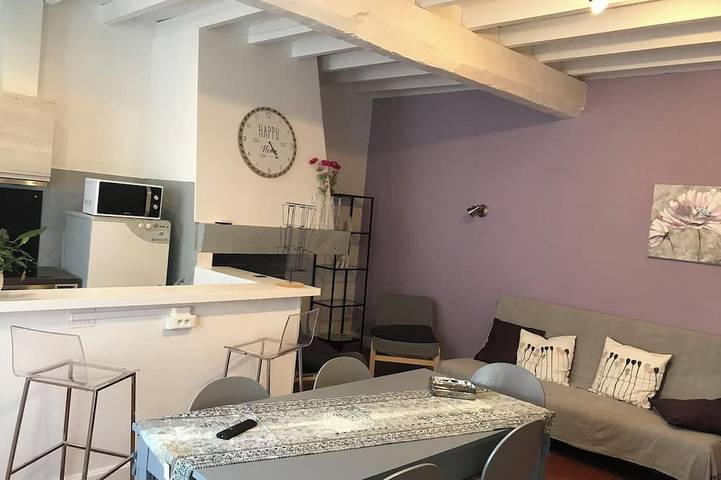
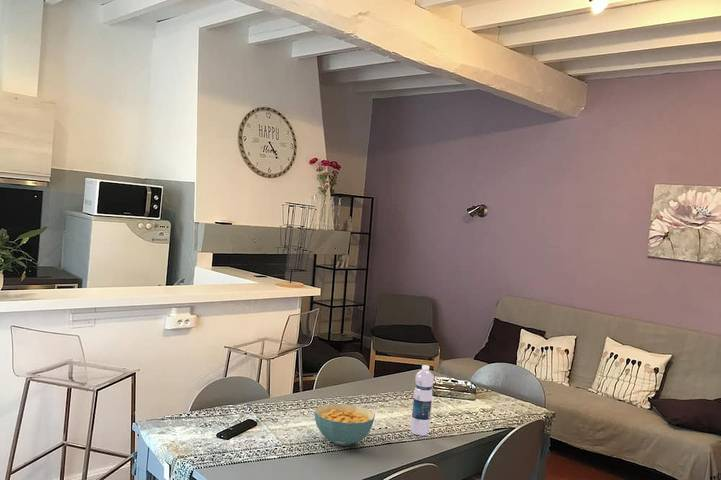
+ water bottle [410,364,435,436]
+ cereal bowl [314,403,376,447]
